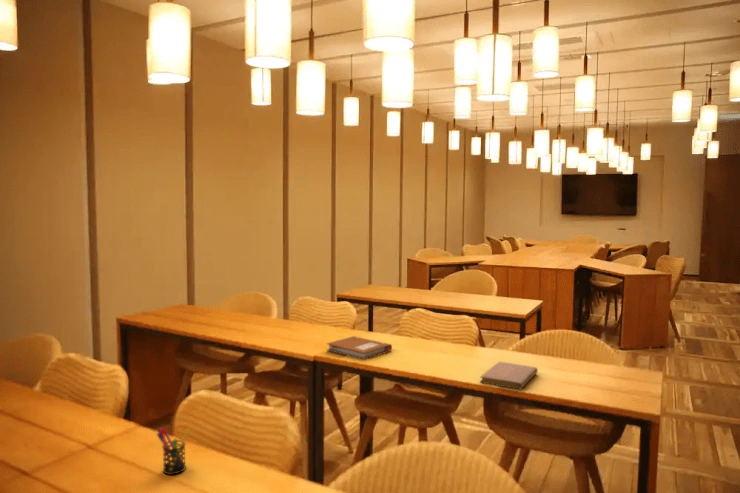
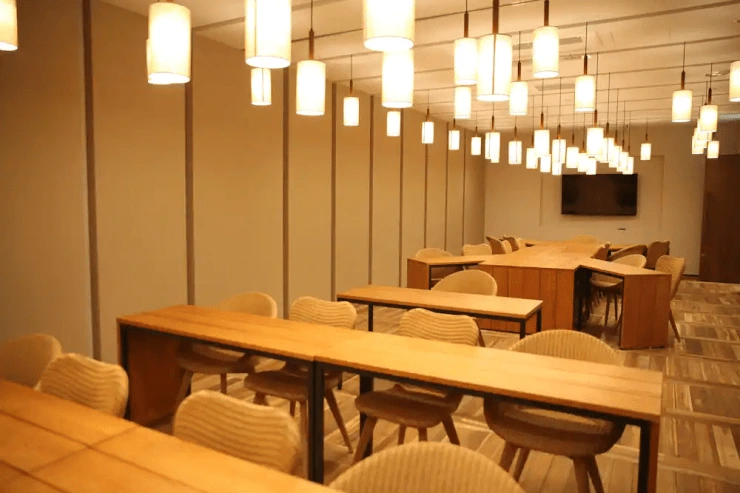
- pen holder [155,427,191,476]
- notebook [326,335,393,361]
- notebook [479,361,539,391]
